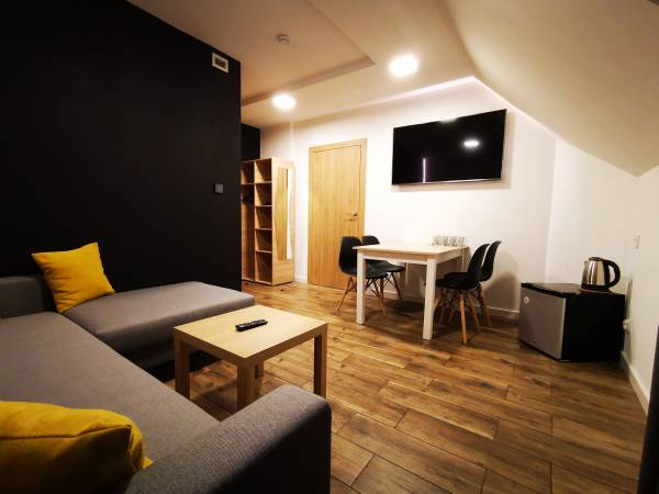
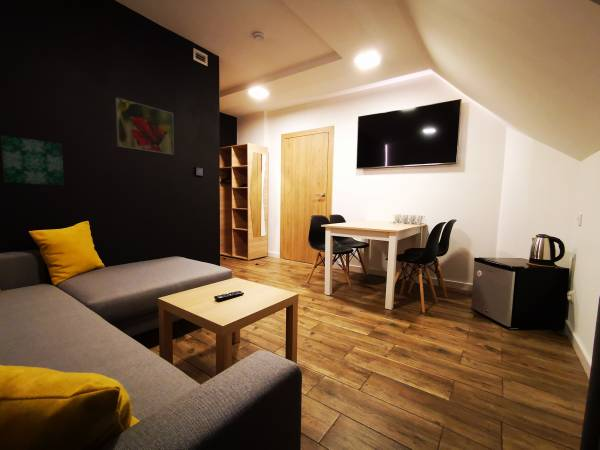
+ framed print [114,97,175,156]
+ wall art [0,135,65,186]
